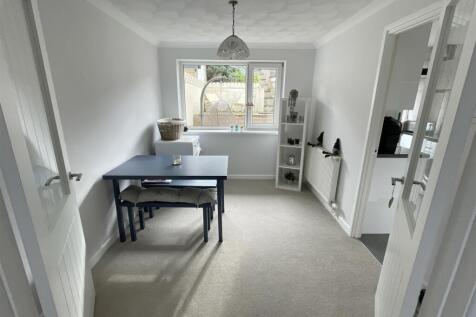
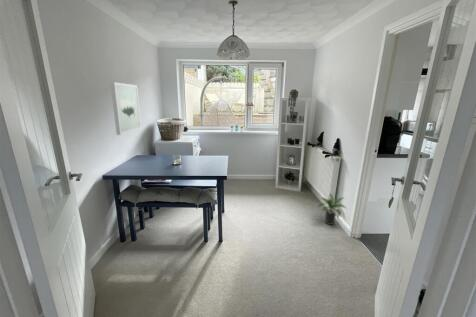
+ wall art [109,81,142,136]
+ potted plant [317,193,348,226]
